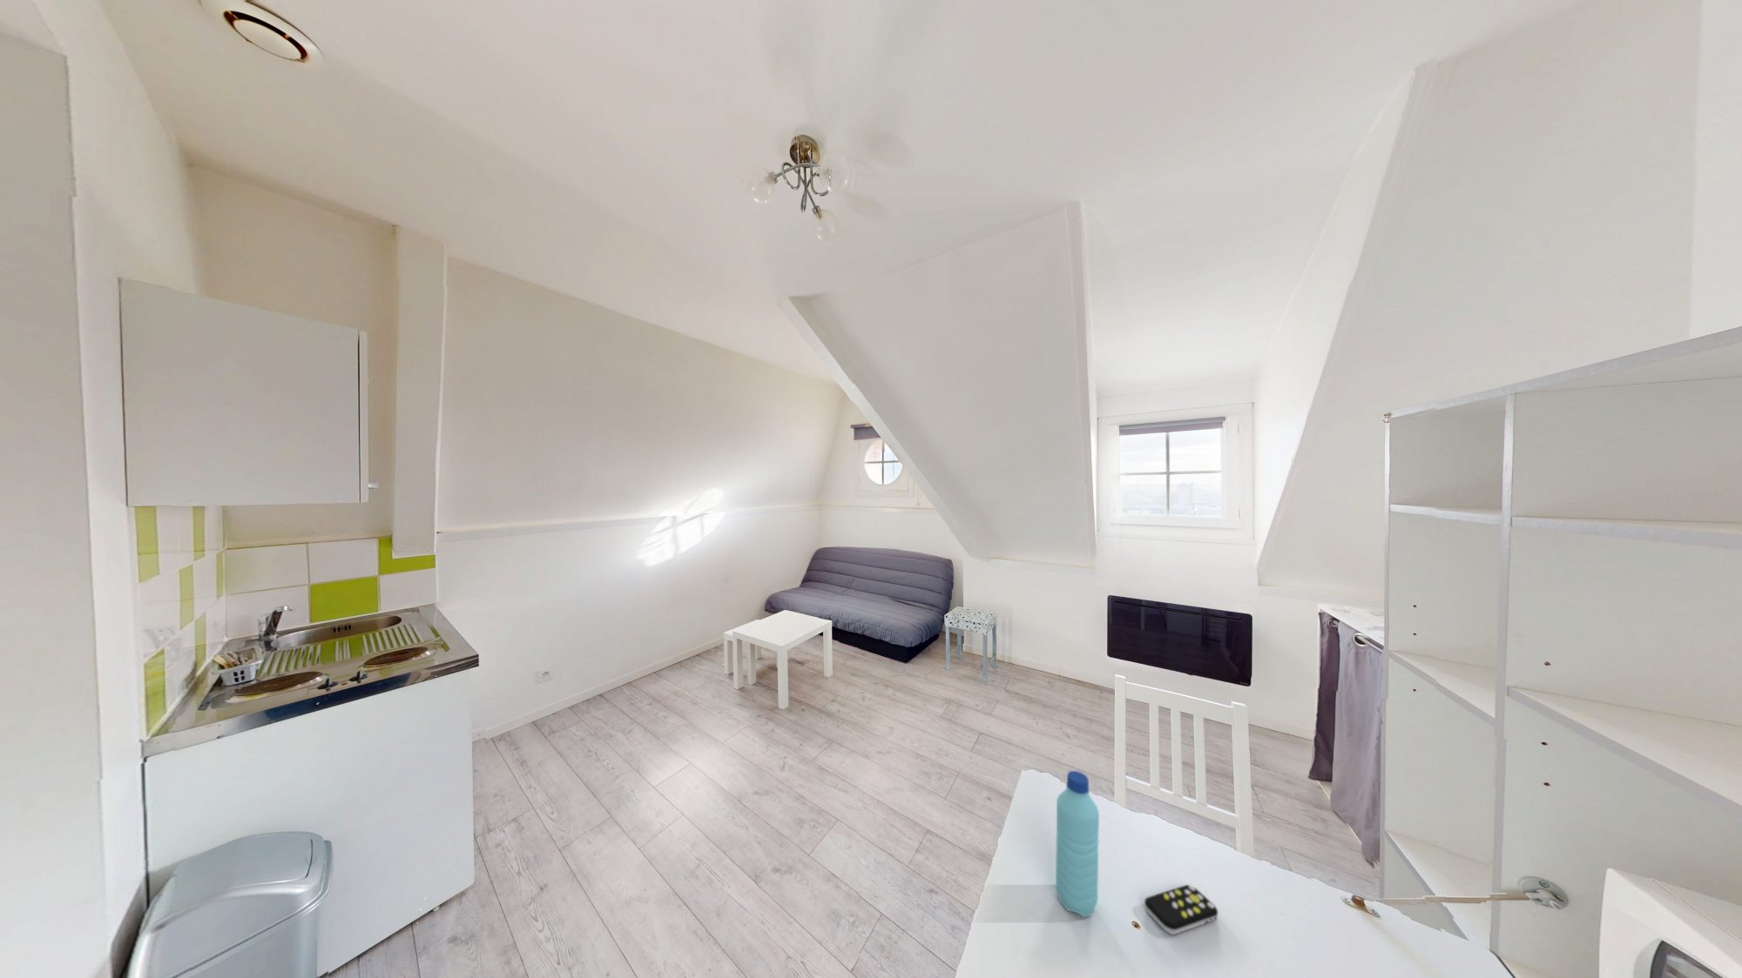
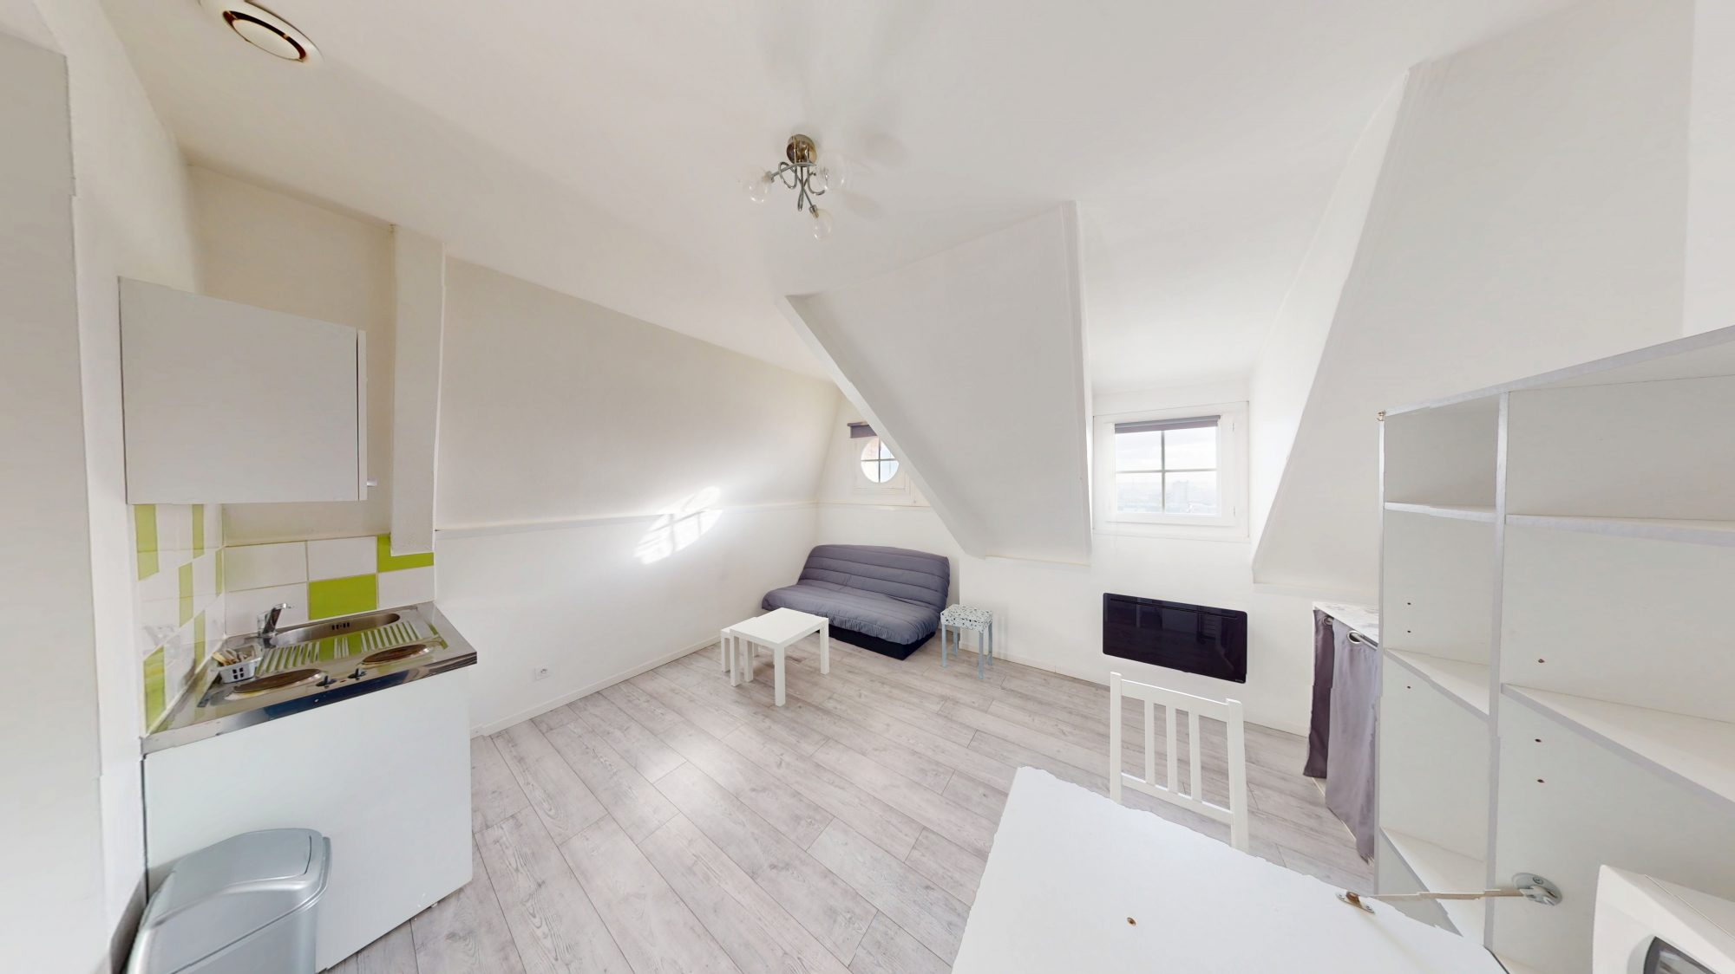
- water bottle [1055,770,1100,918]
- remote control [1144,884,1218,935]
